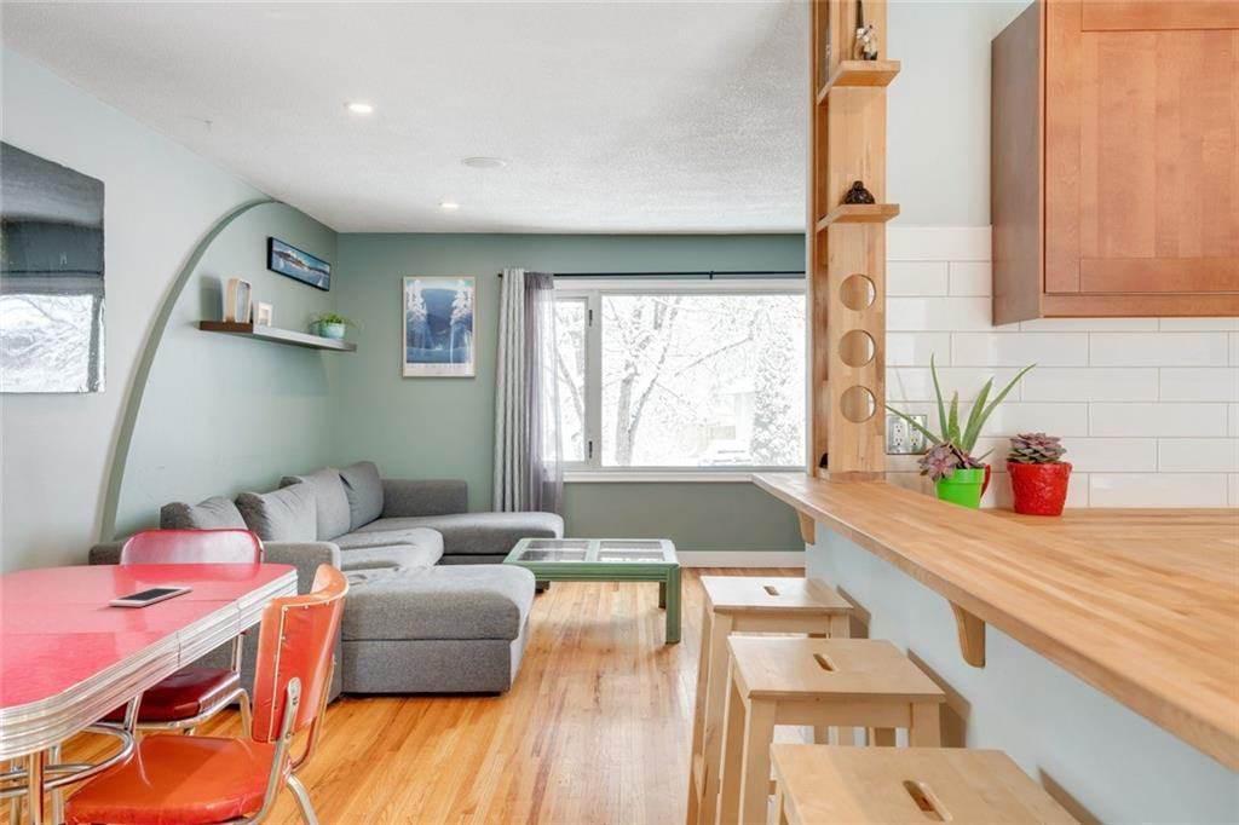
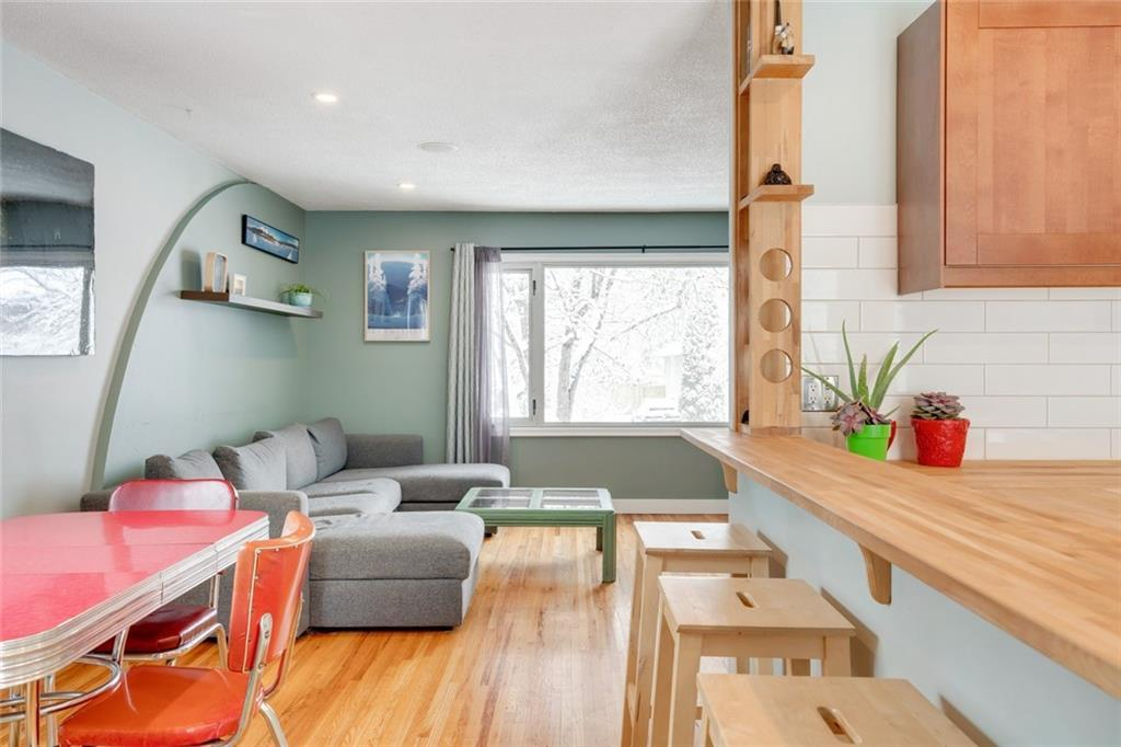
- cell phone [108,585,194,608]
